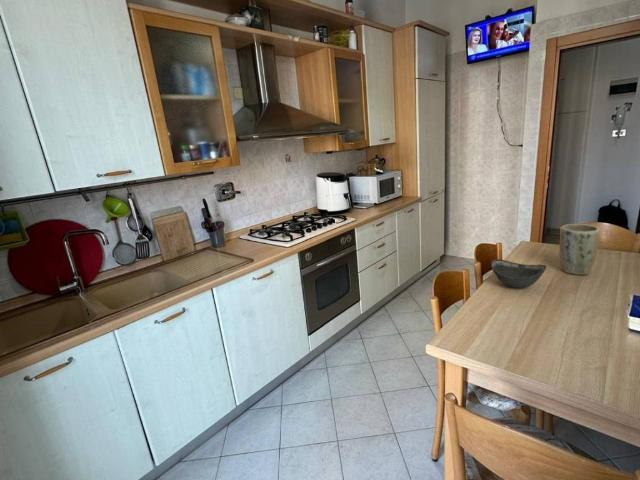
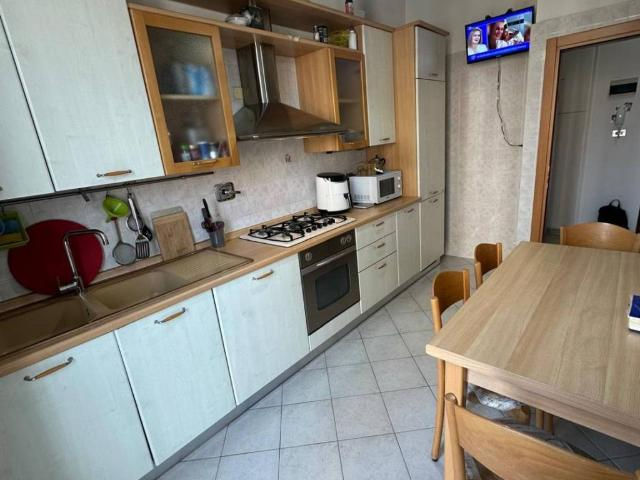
- plant pot [558,223,600,276]
- bowl [490,258,547,289]
